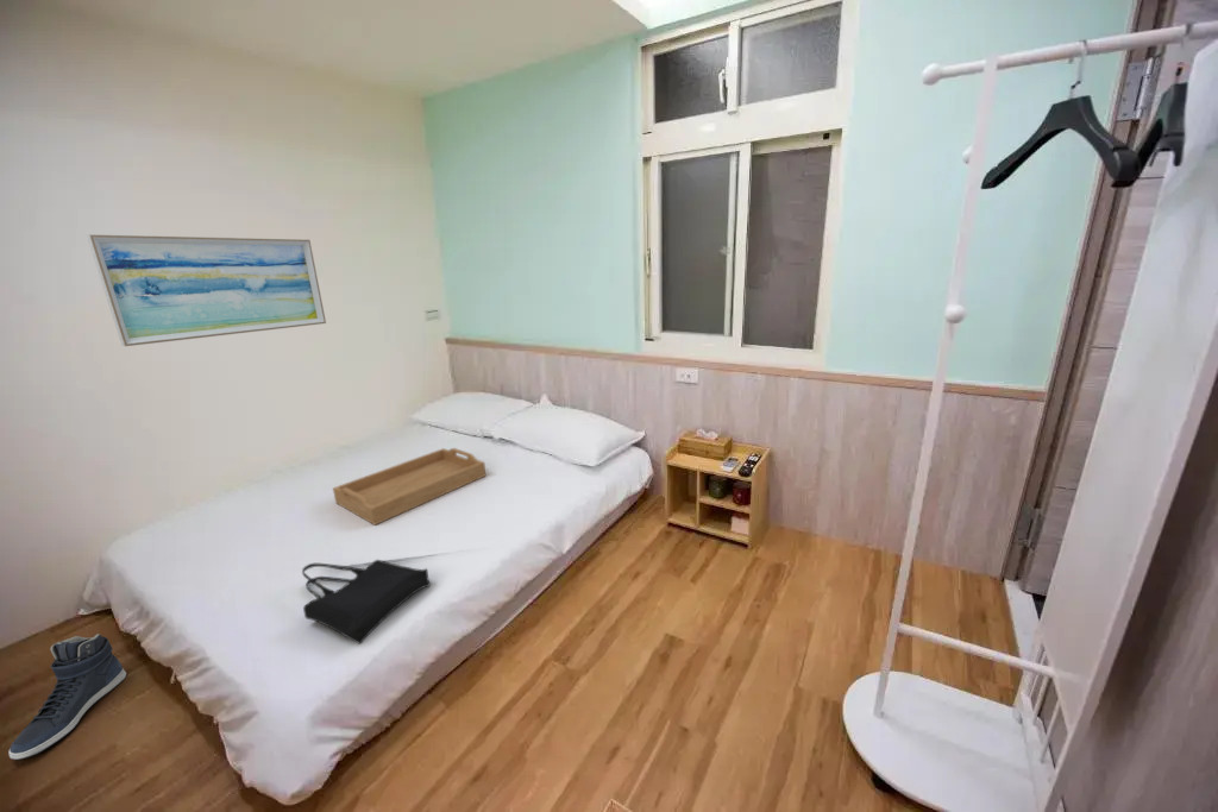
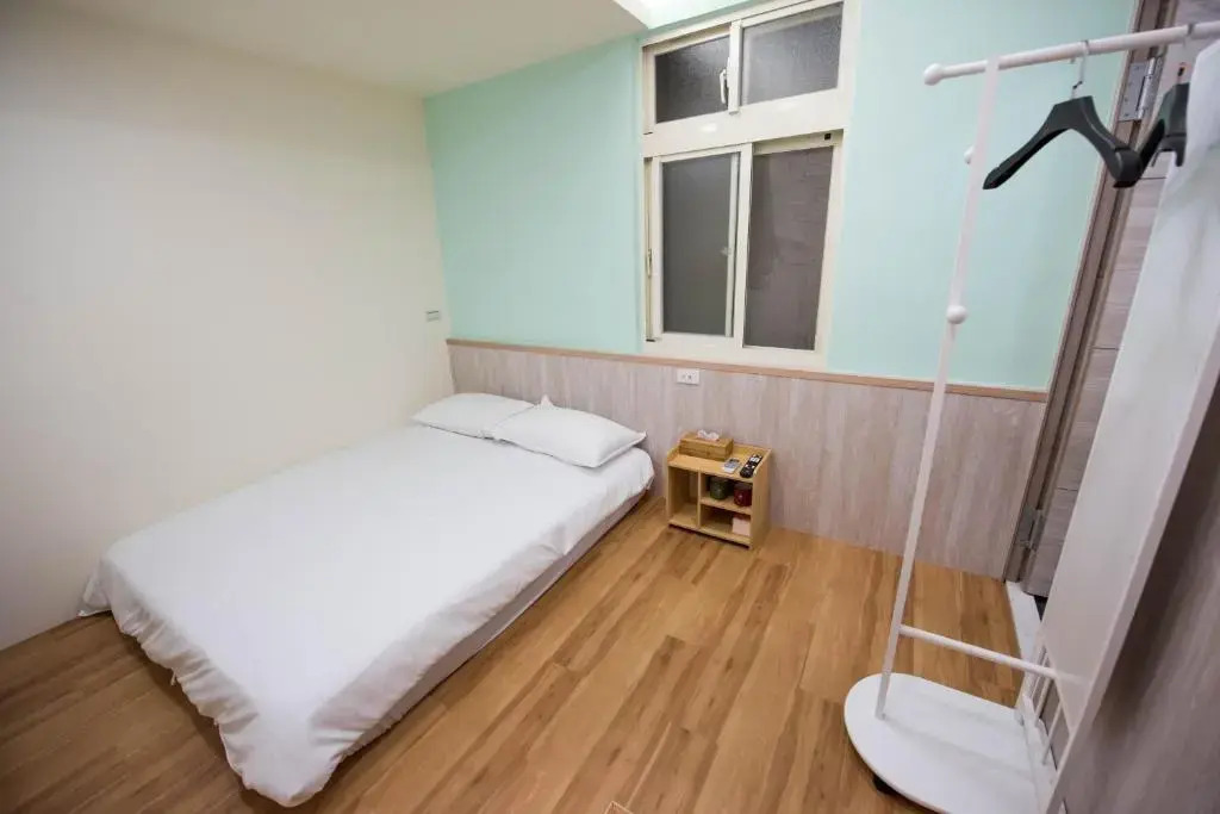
- wall art [86,233,327,347]
- serving tray [332,447,488,527]
- tote bag [301,559,432,646]
- sneaker [7,632,127,761]
